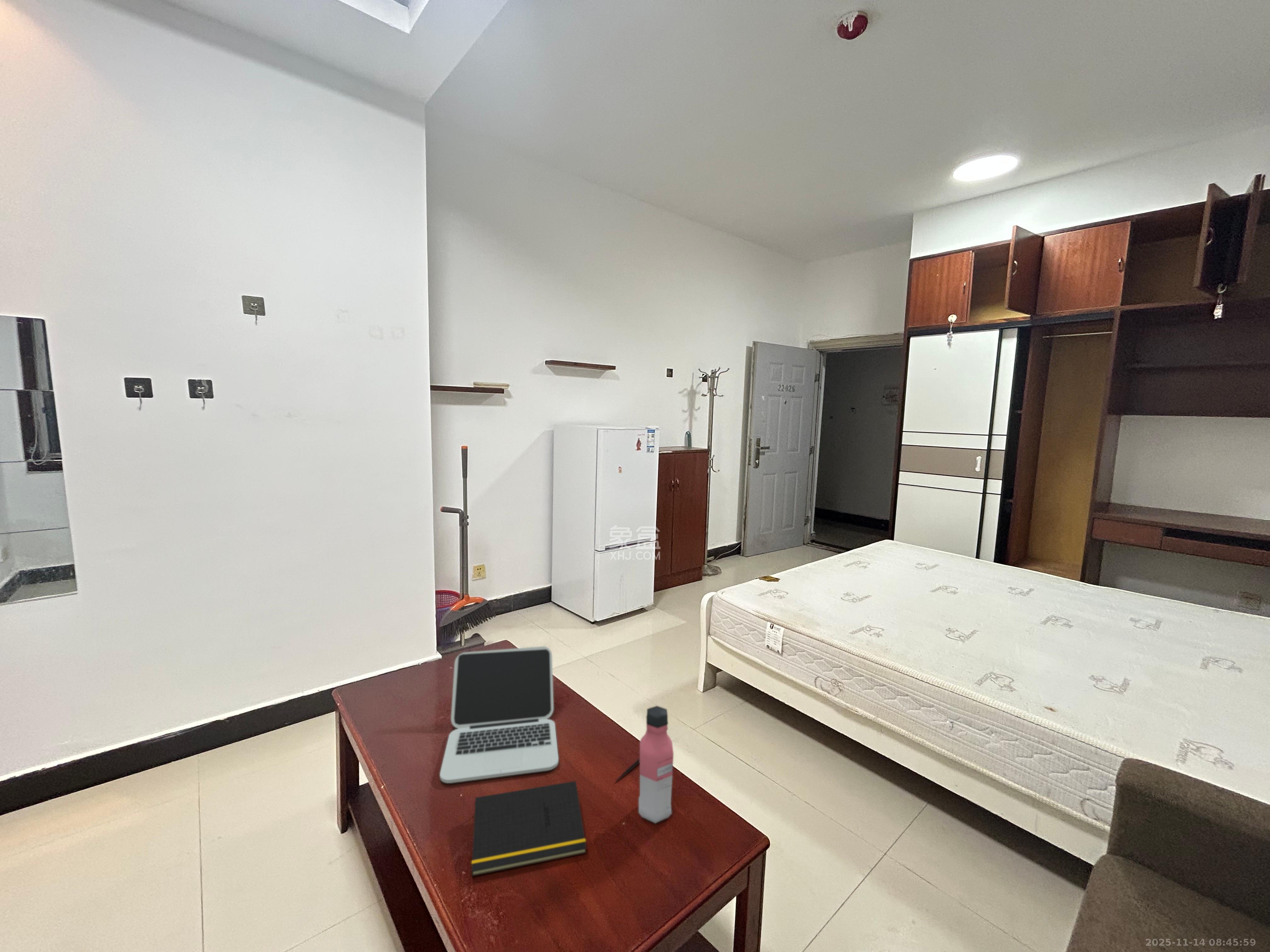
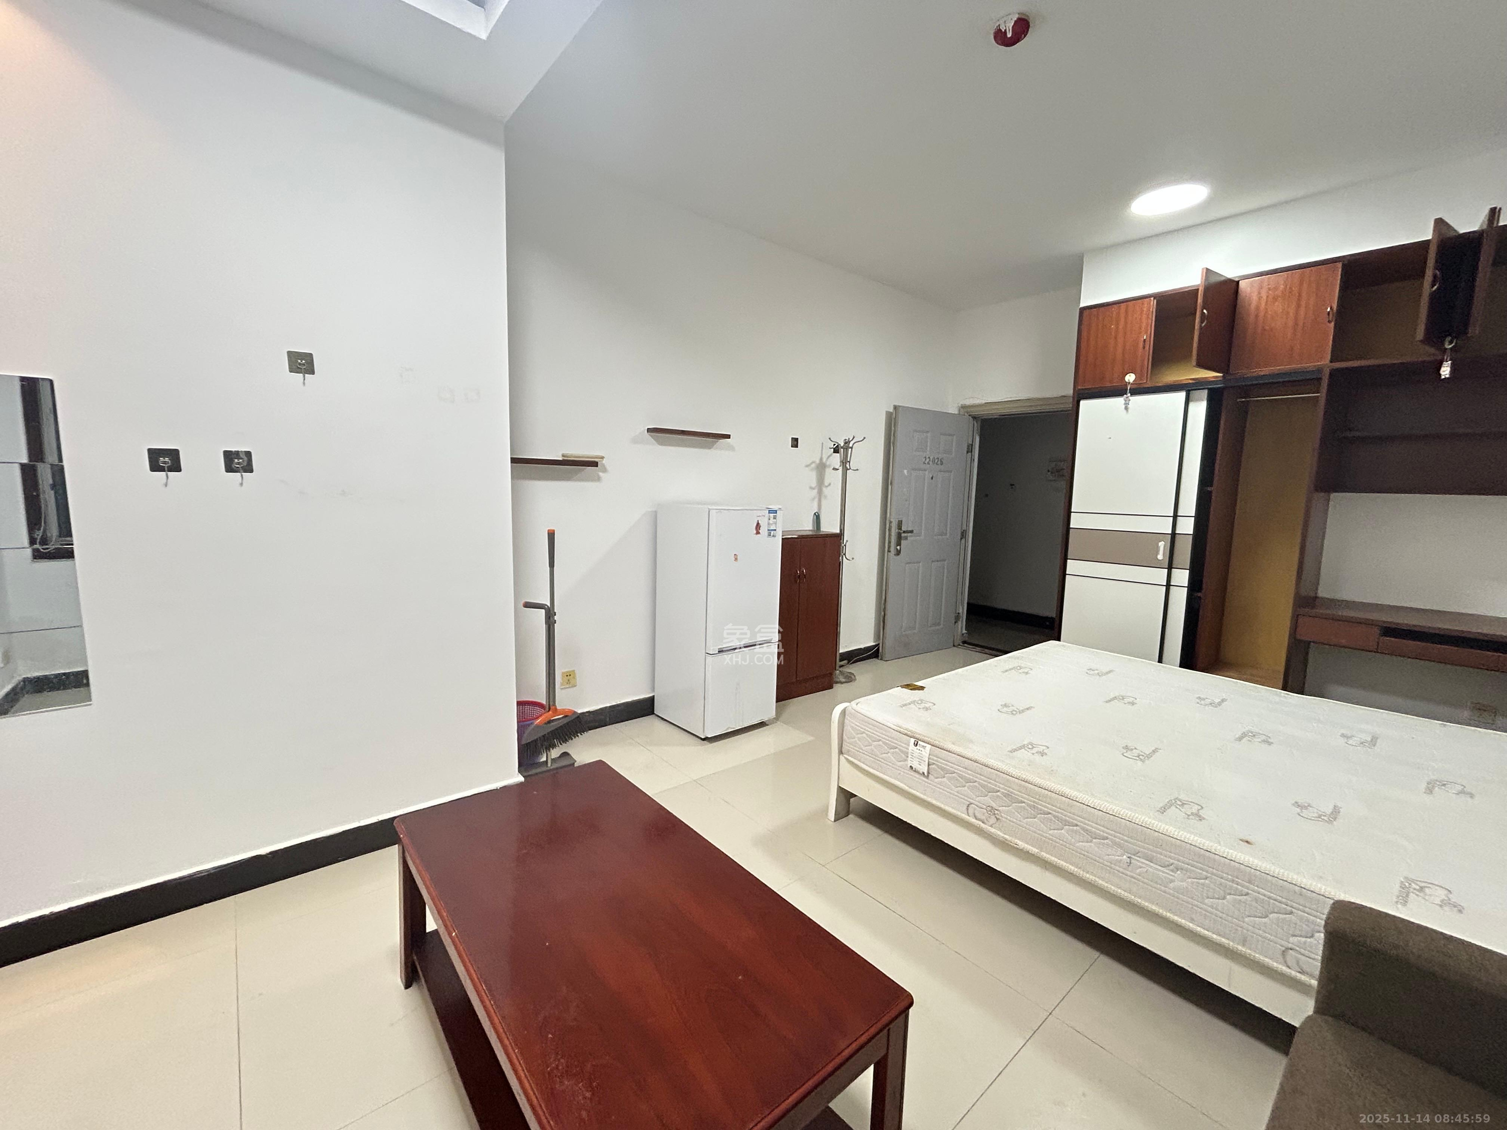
- notepad [471,780,587,877]
- laptop [439,646,559,784]
- water bottle [638,705,674,824]
- pen [615,758,640,782]
